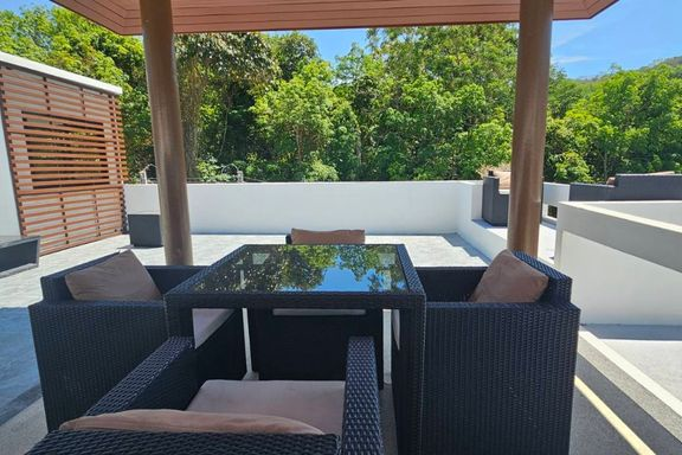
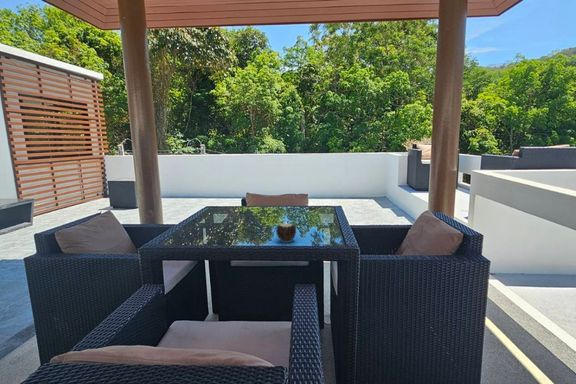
+ candle [275,221,297,243]
